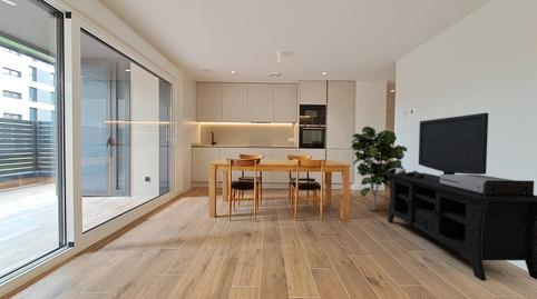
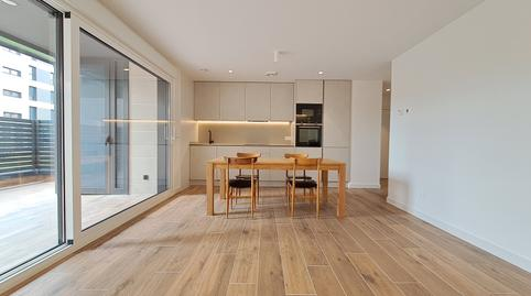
- indoor plant [350,126,408,211]
- media console [384,112,537,282]
